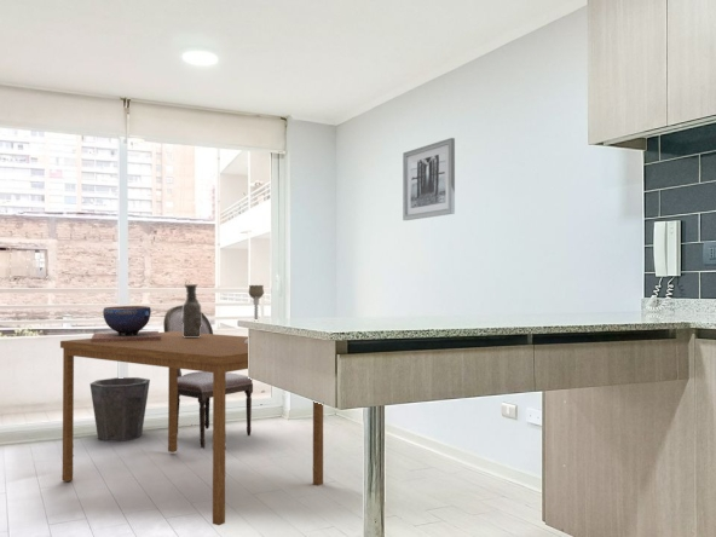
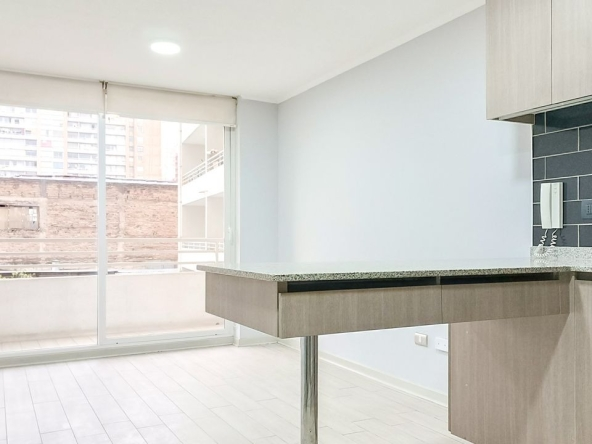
- waste bin [90,376,151,443]
- dining table [59,331,324,526]
- wall art [402,137,456,221]
- vase [181,283,203,337]
- decorative bowl [91,305,161,342]
- candle holder [244,284,265,343]
- dining chair [162,305,254,450]
